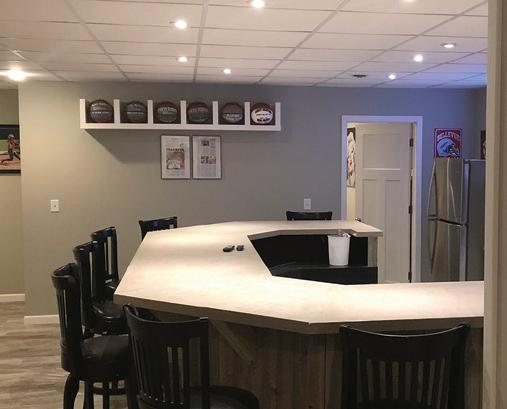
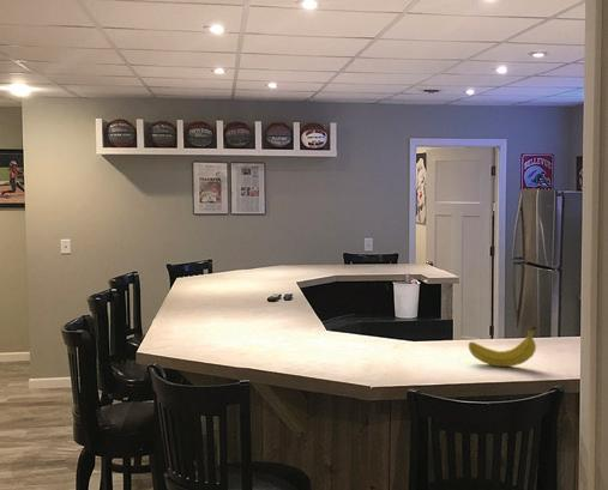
+ fruit [468,325,537,368]
